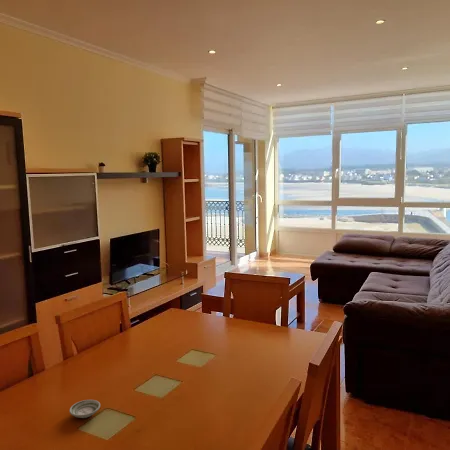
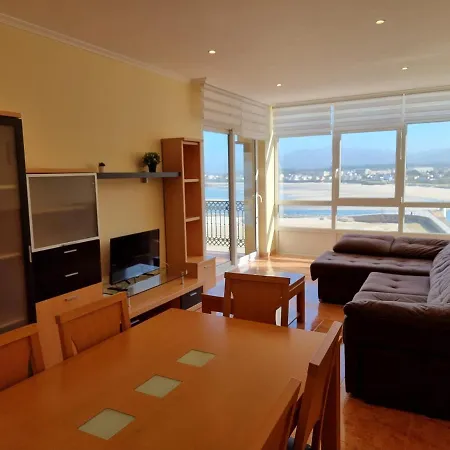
- saucer [68,399,101,419]
